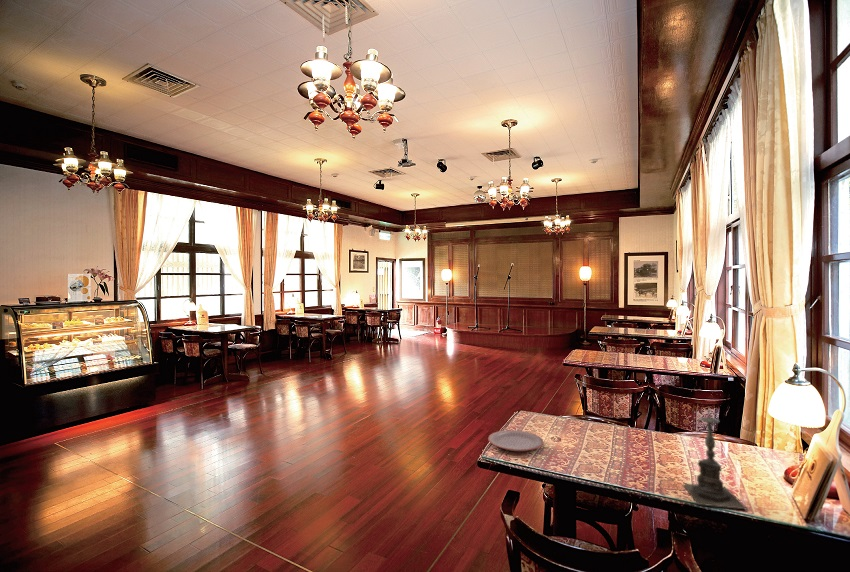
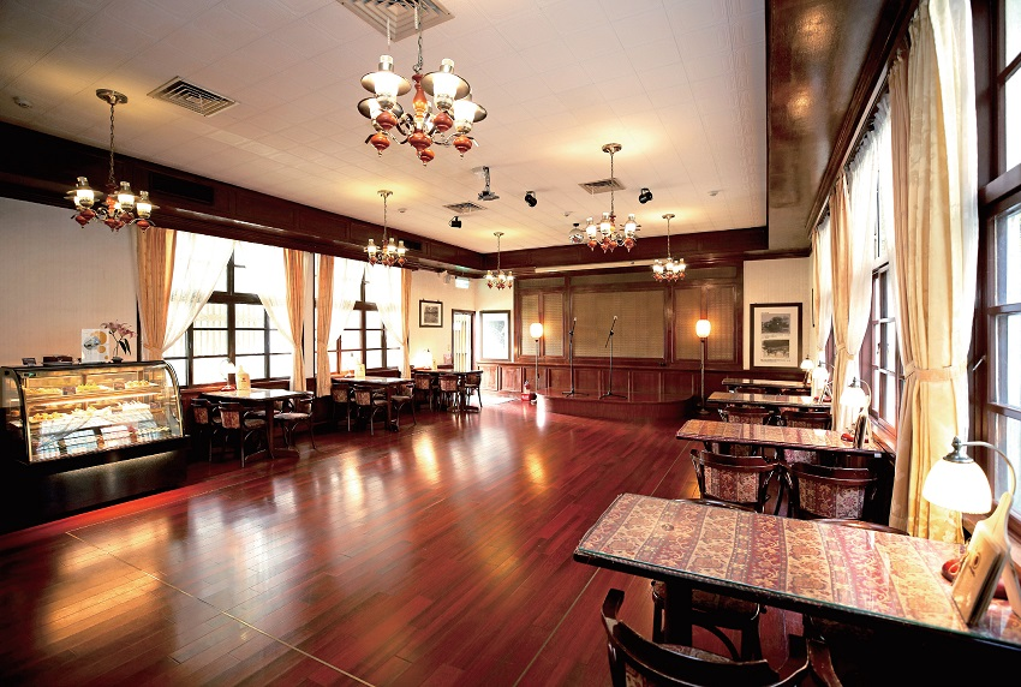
- candle holder [682,405,750,511]
- plate [487,429,544,452]
